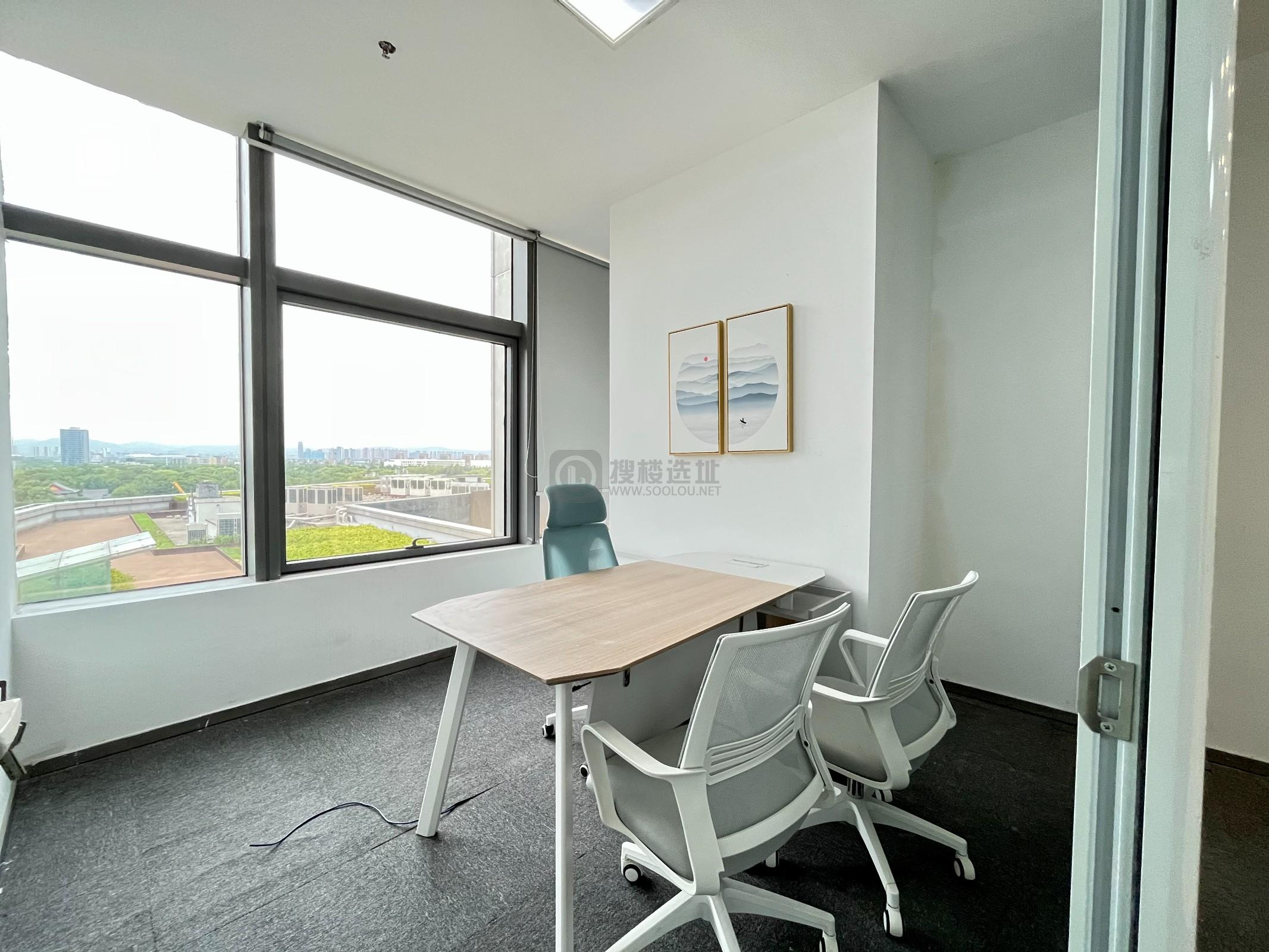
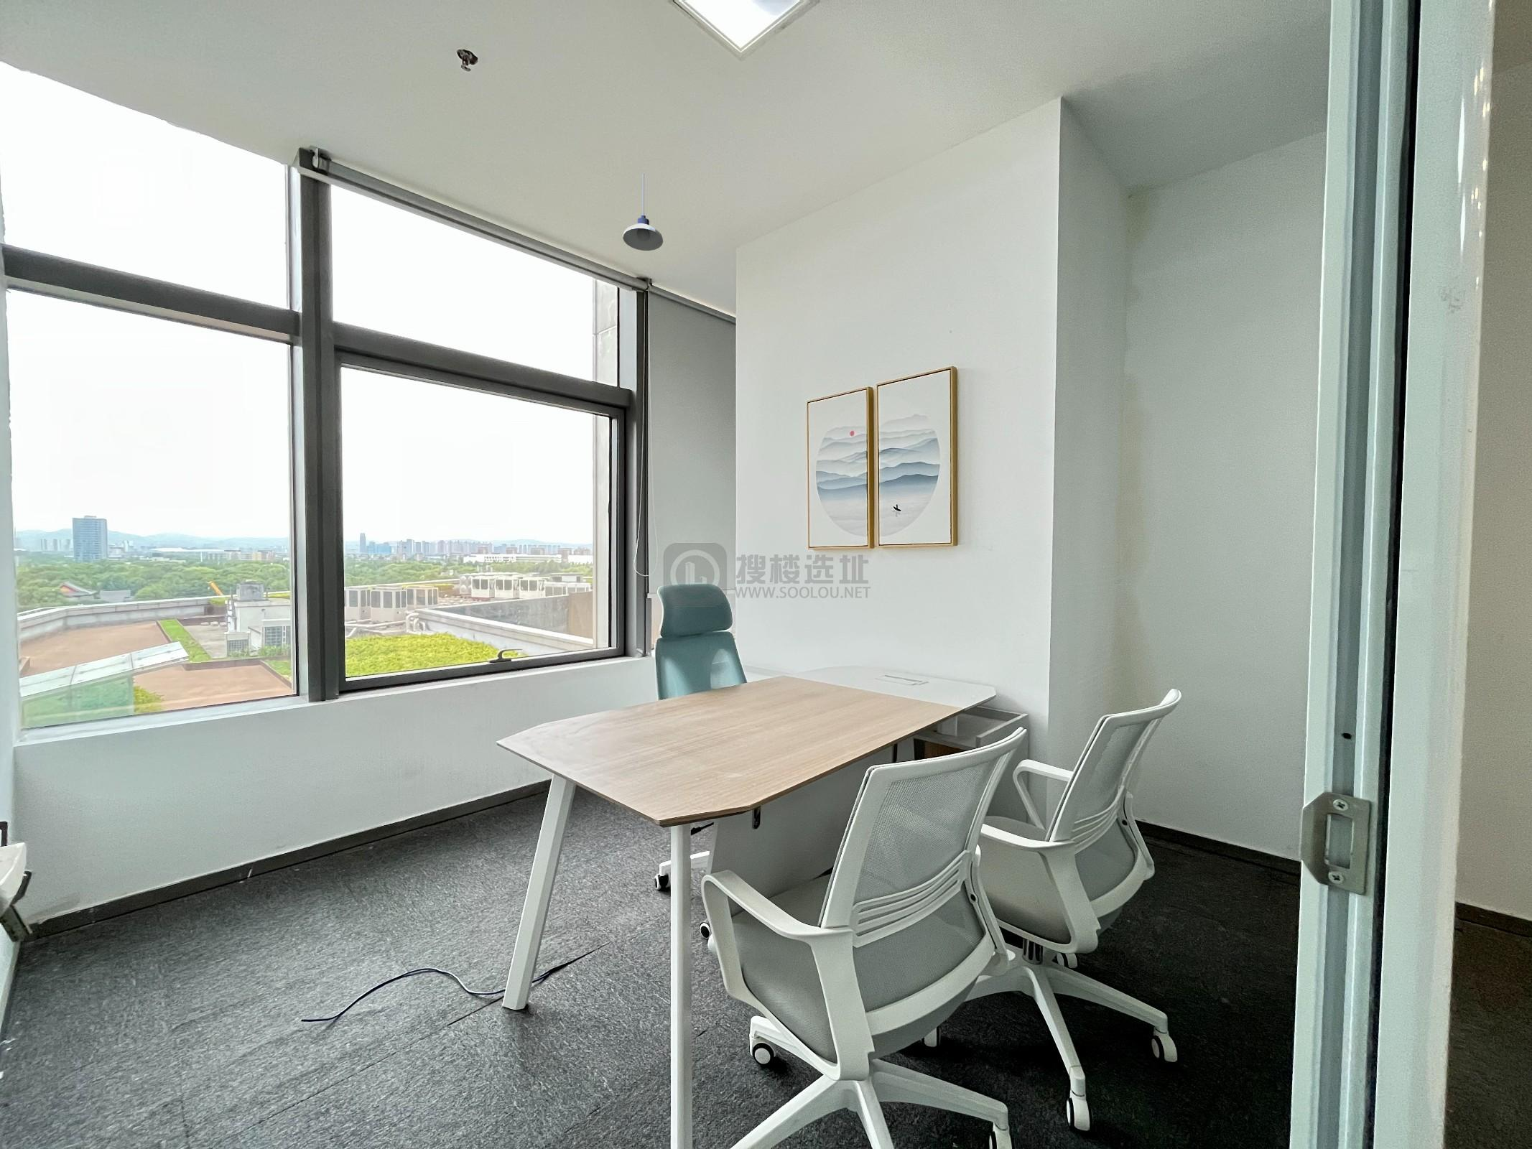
+ pendant light [622,173,664,251]
